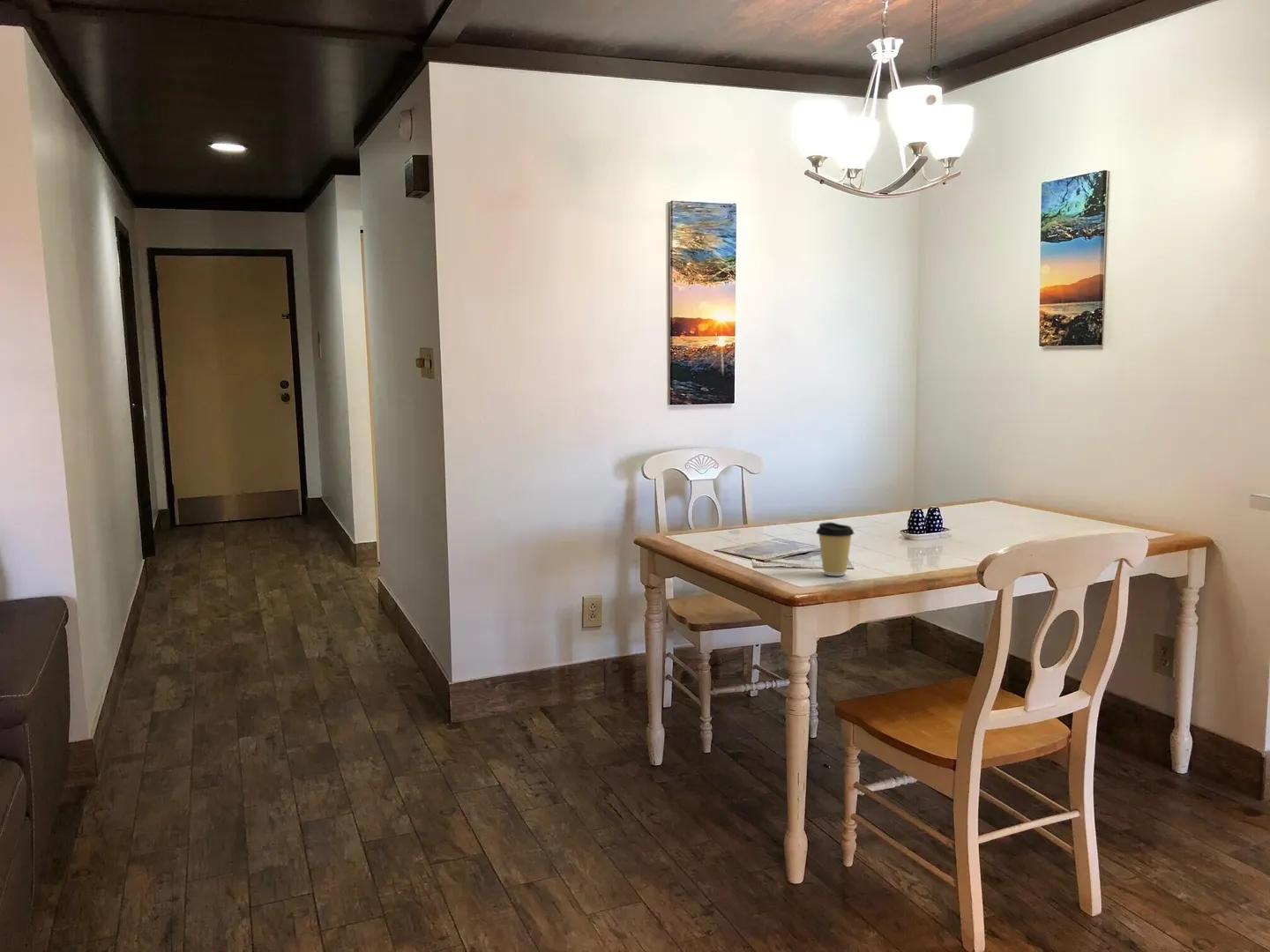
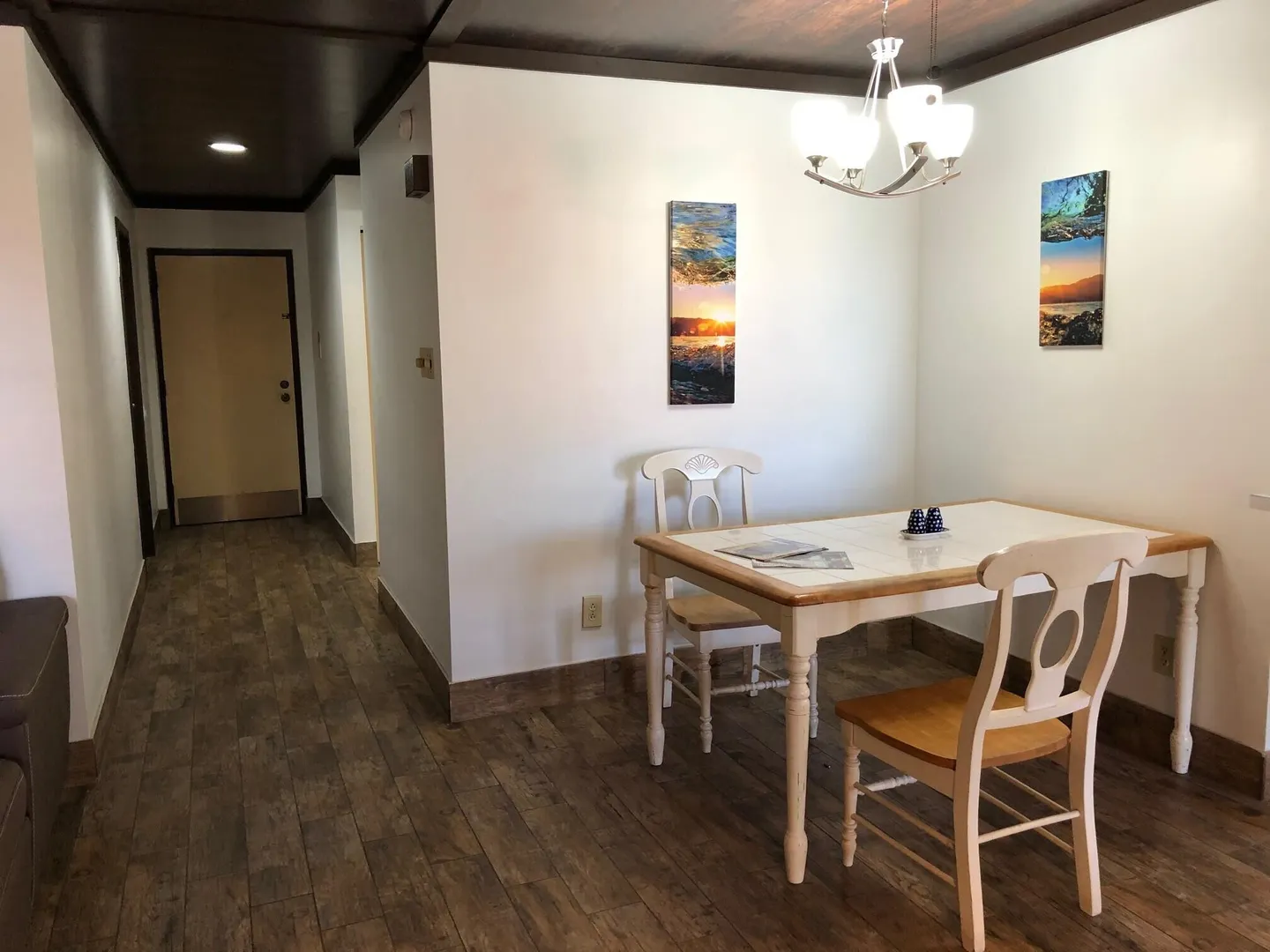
- coffee cup [815,521,855,576]
